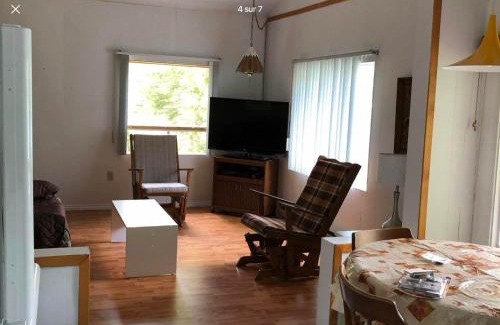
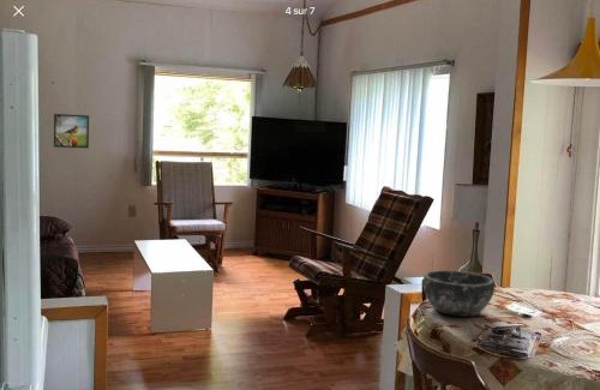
+ bowl [422,269,496,318]
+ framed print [53,113,90,149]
